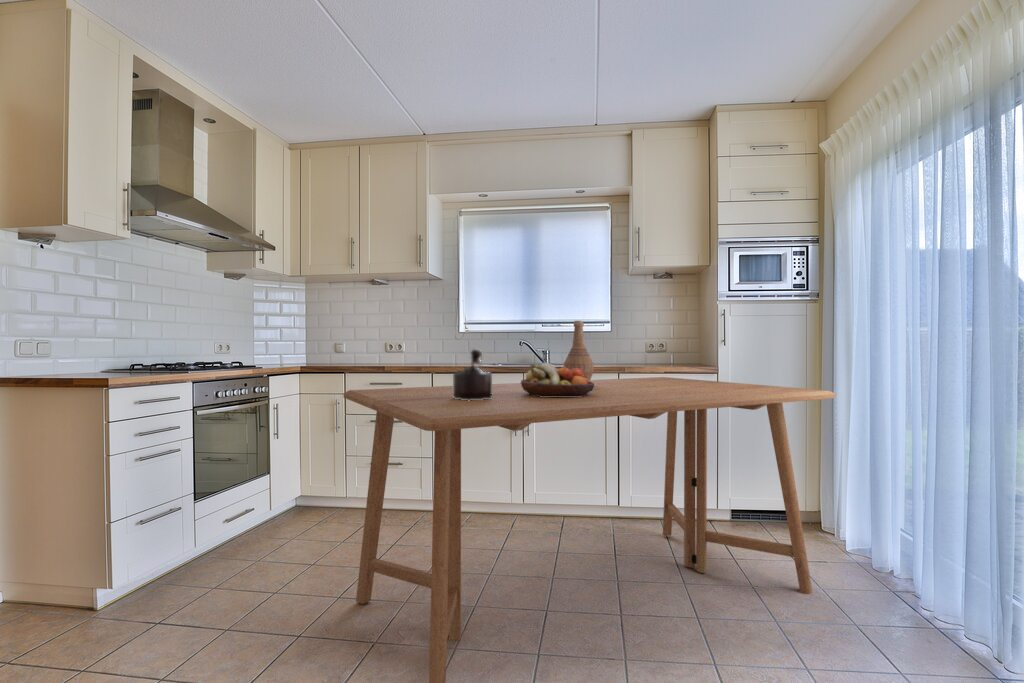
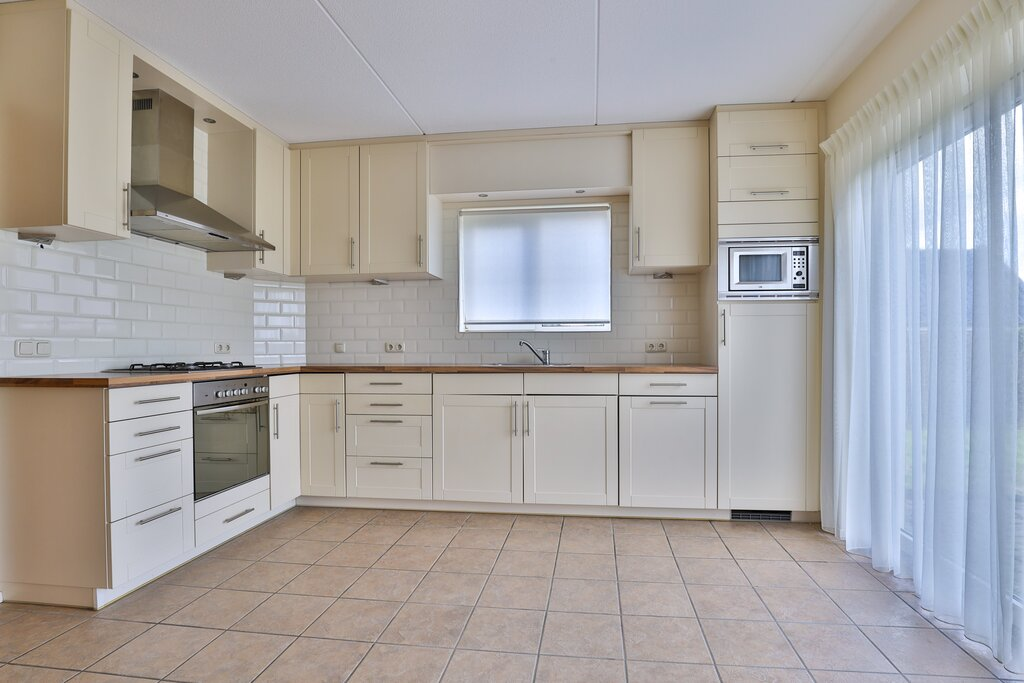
- vase [563,320,595,381]
- dining table [342,376,836,683]
- fruit bowl [520,362,595,397]
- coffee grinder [452,348,493,401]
